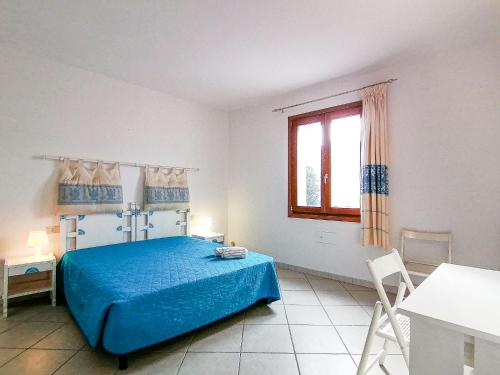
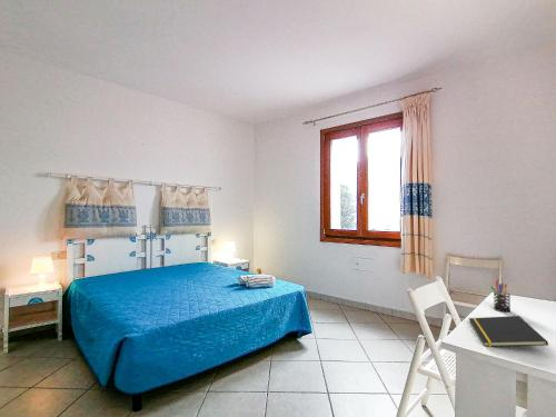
+ notepad [468,315,549,348]
+ pen holder [489,279,512,312]
